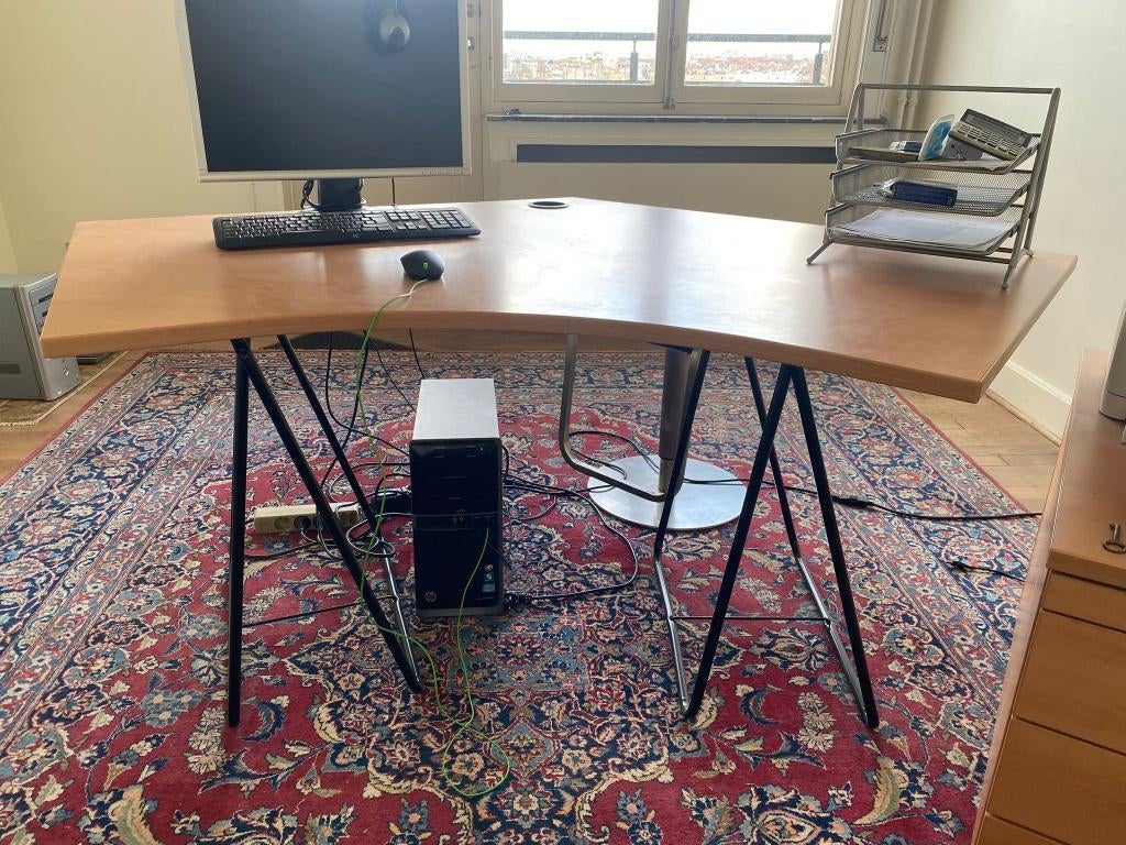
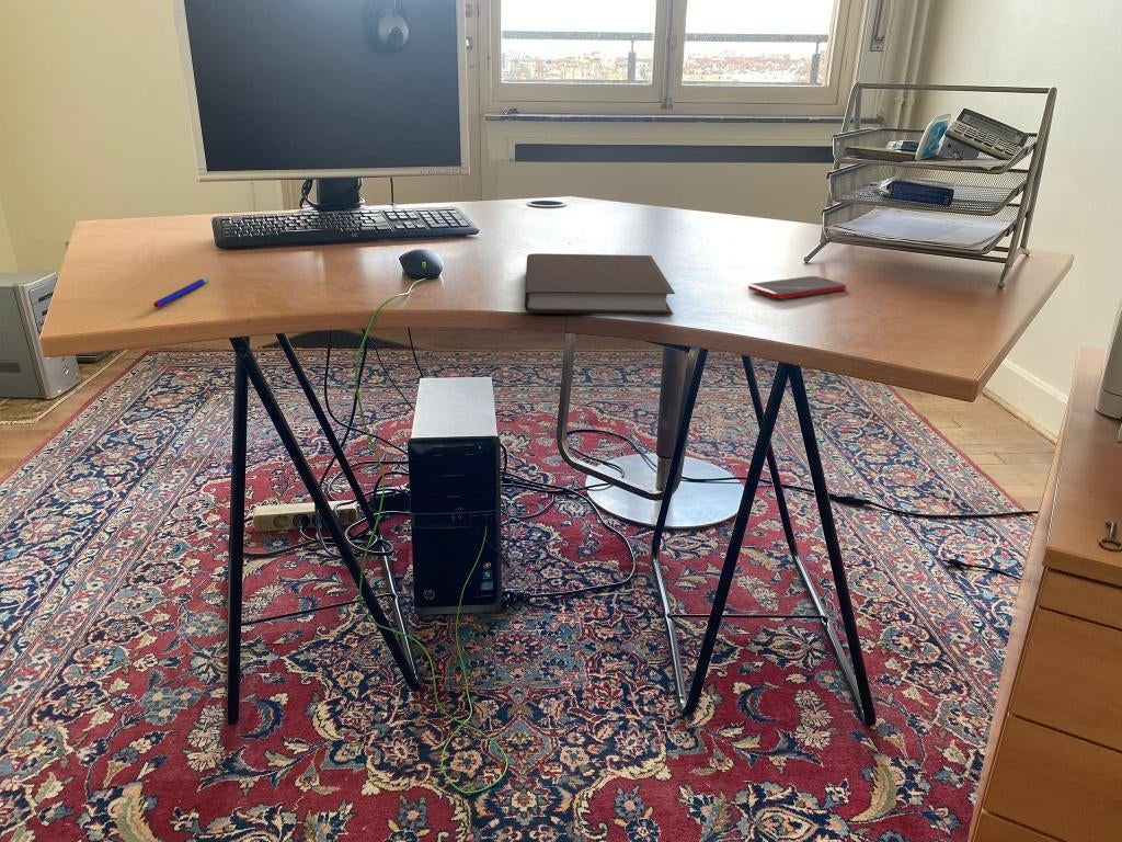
+ notebook [524,252,676,316]
+ smartphone [747,275,848,300]
+ pen [152,276,209,309]
